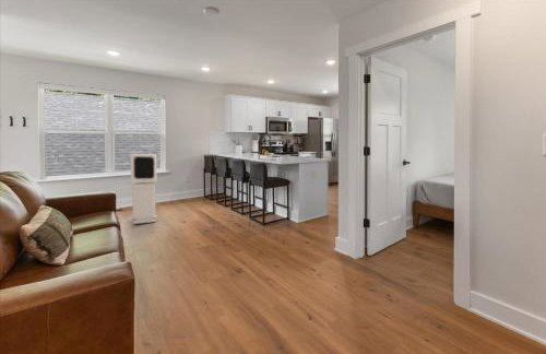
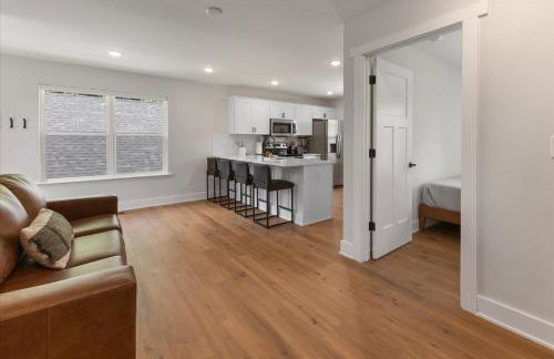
- air purifier [130,153,158,225]
